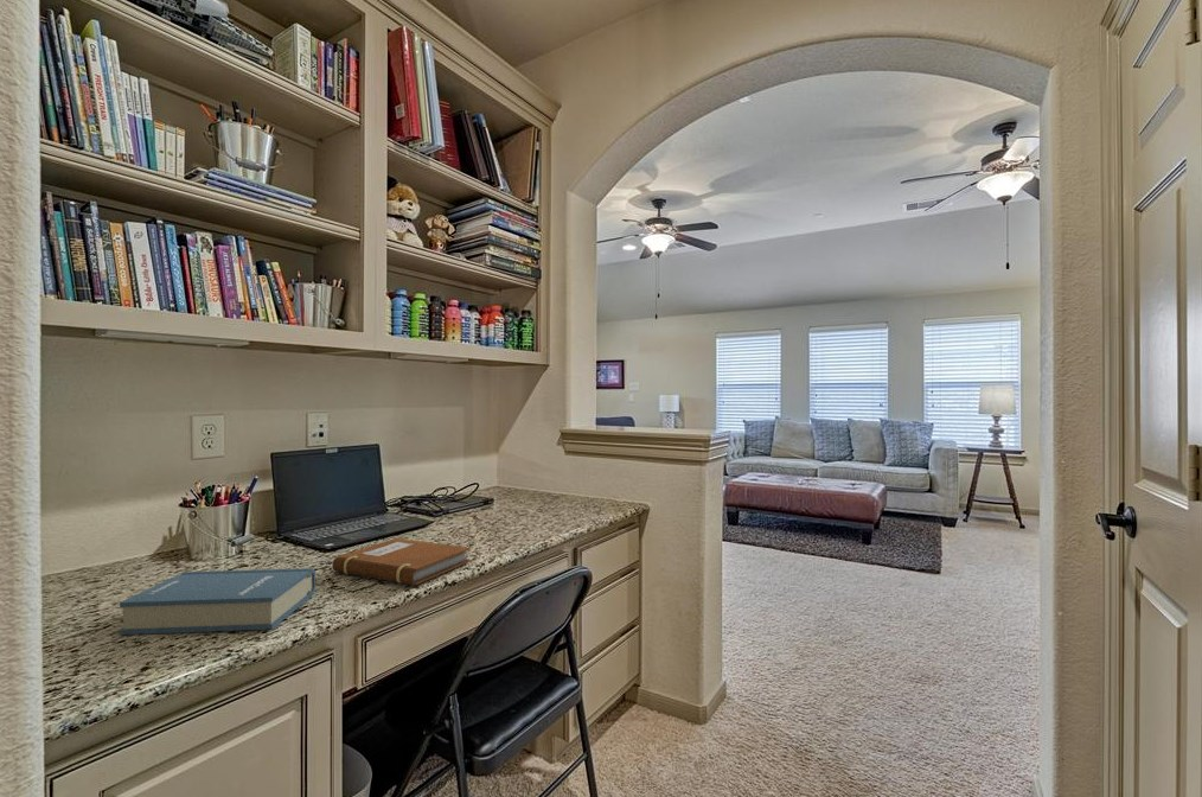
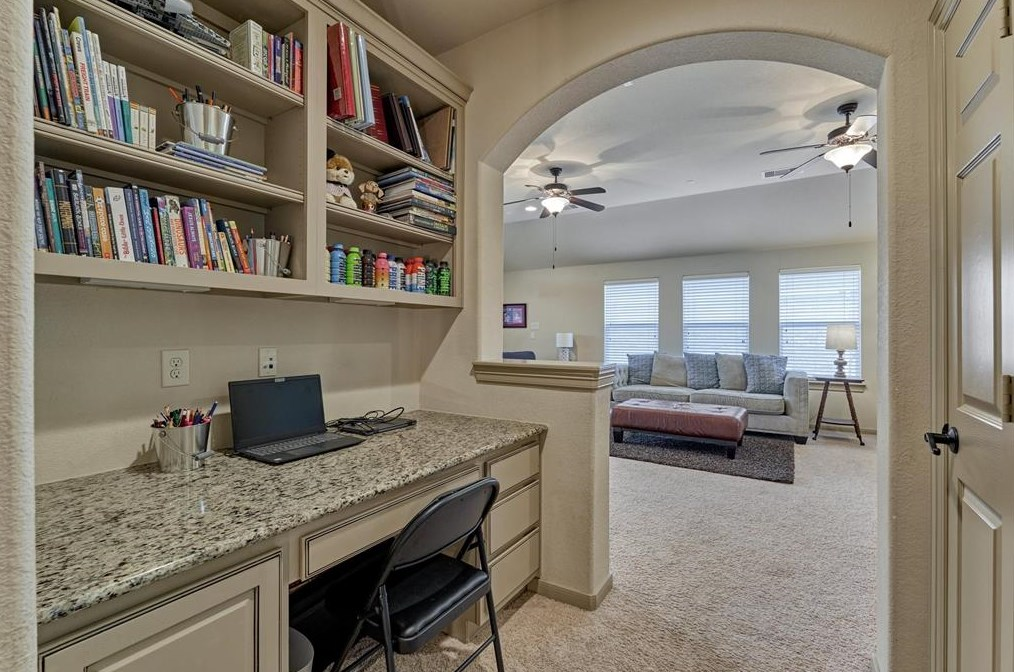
- notebook [332,537,471,586]
- hardback book [119,567,317,636]
